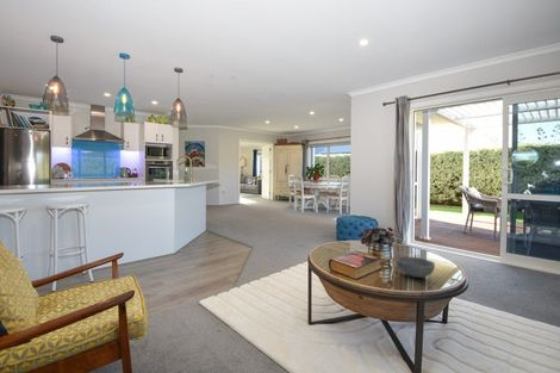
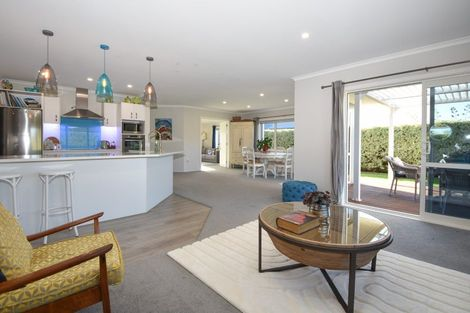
- bowl [396,255,436,279]
